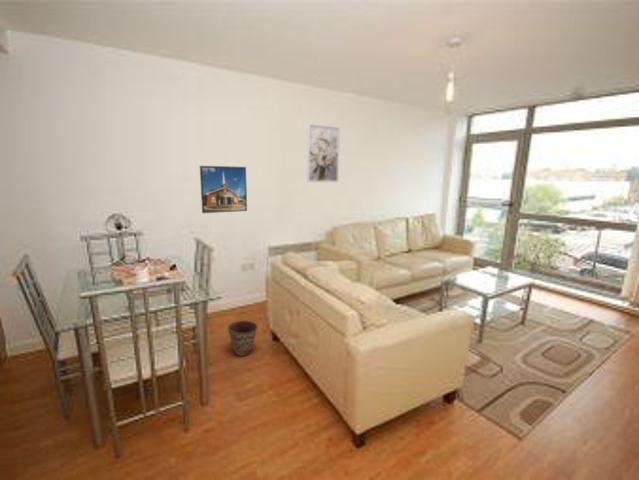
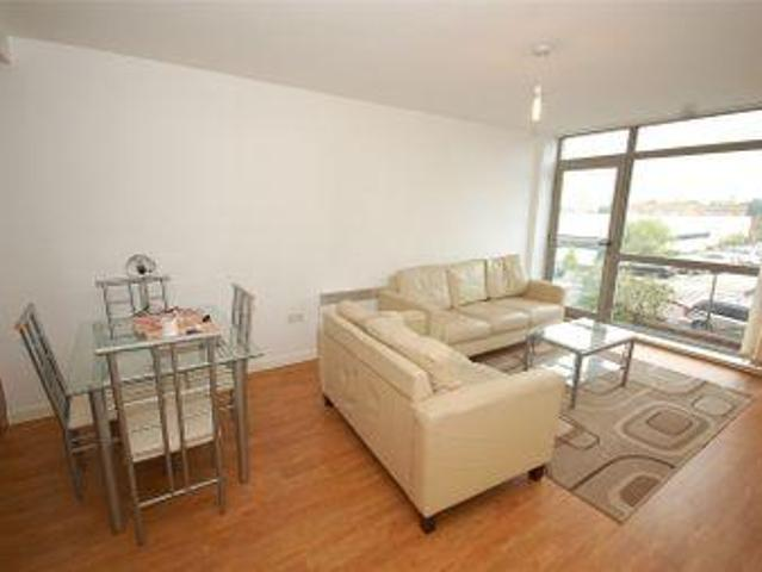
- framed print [199,165,248,214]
- wall art [305,122,341,183]
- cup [226,320,259,357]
